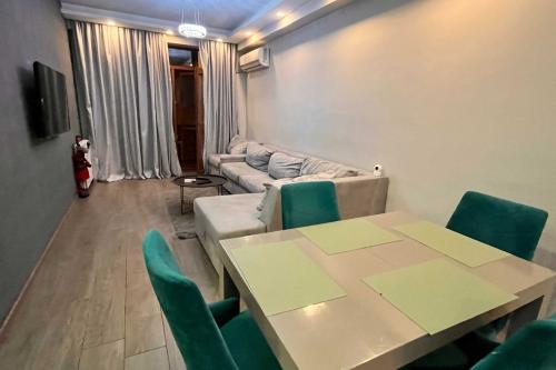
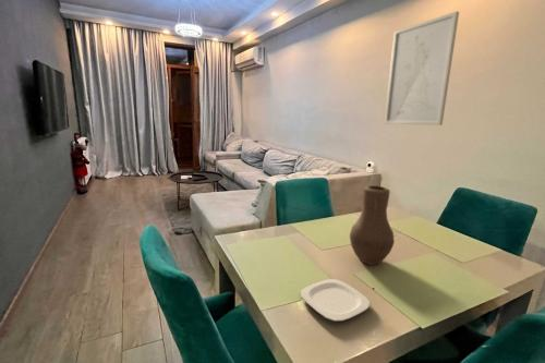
+ wall art [384,10,460,126]
+ vase [349,185,396,266]
+ plate [300,278,372,323]
